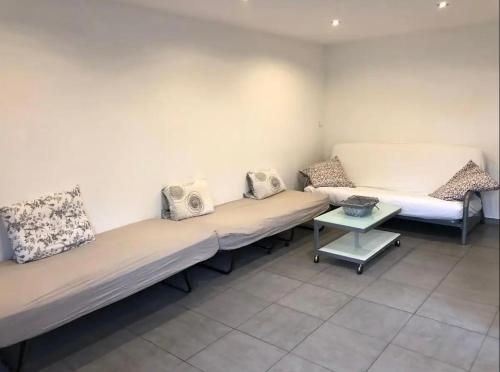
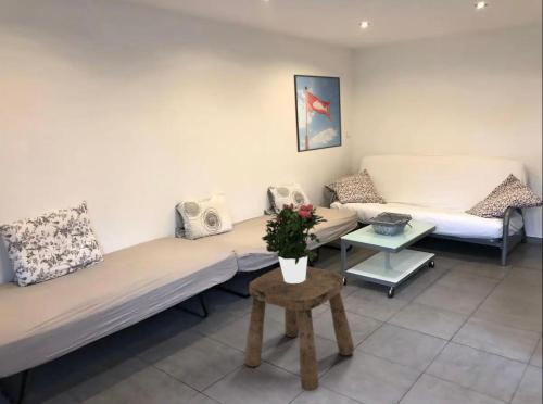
+ stool [243,265,355,392]
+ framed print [293,74,343,153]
+ potted flower [261,202,329,283]
